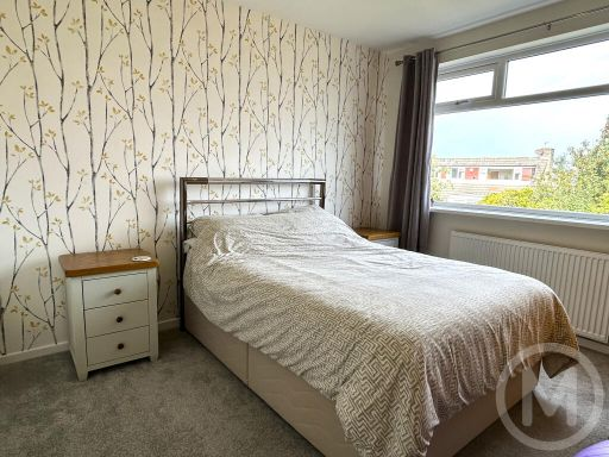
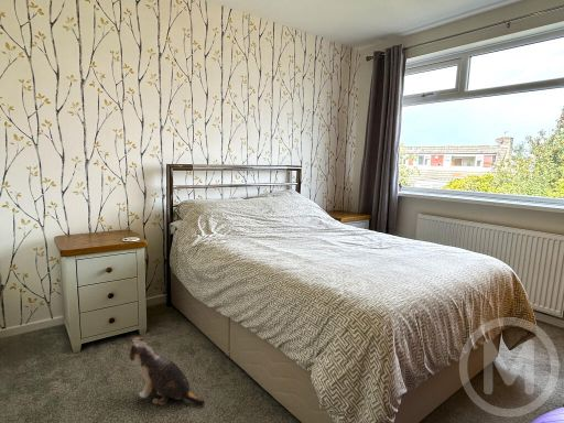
+ plush toy [122,336,206,406]
